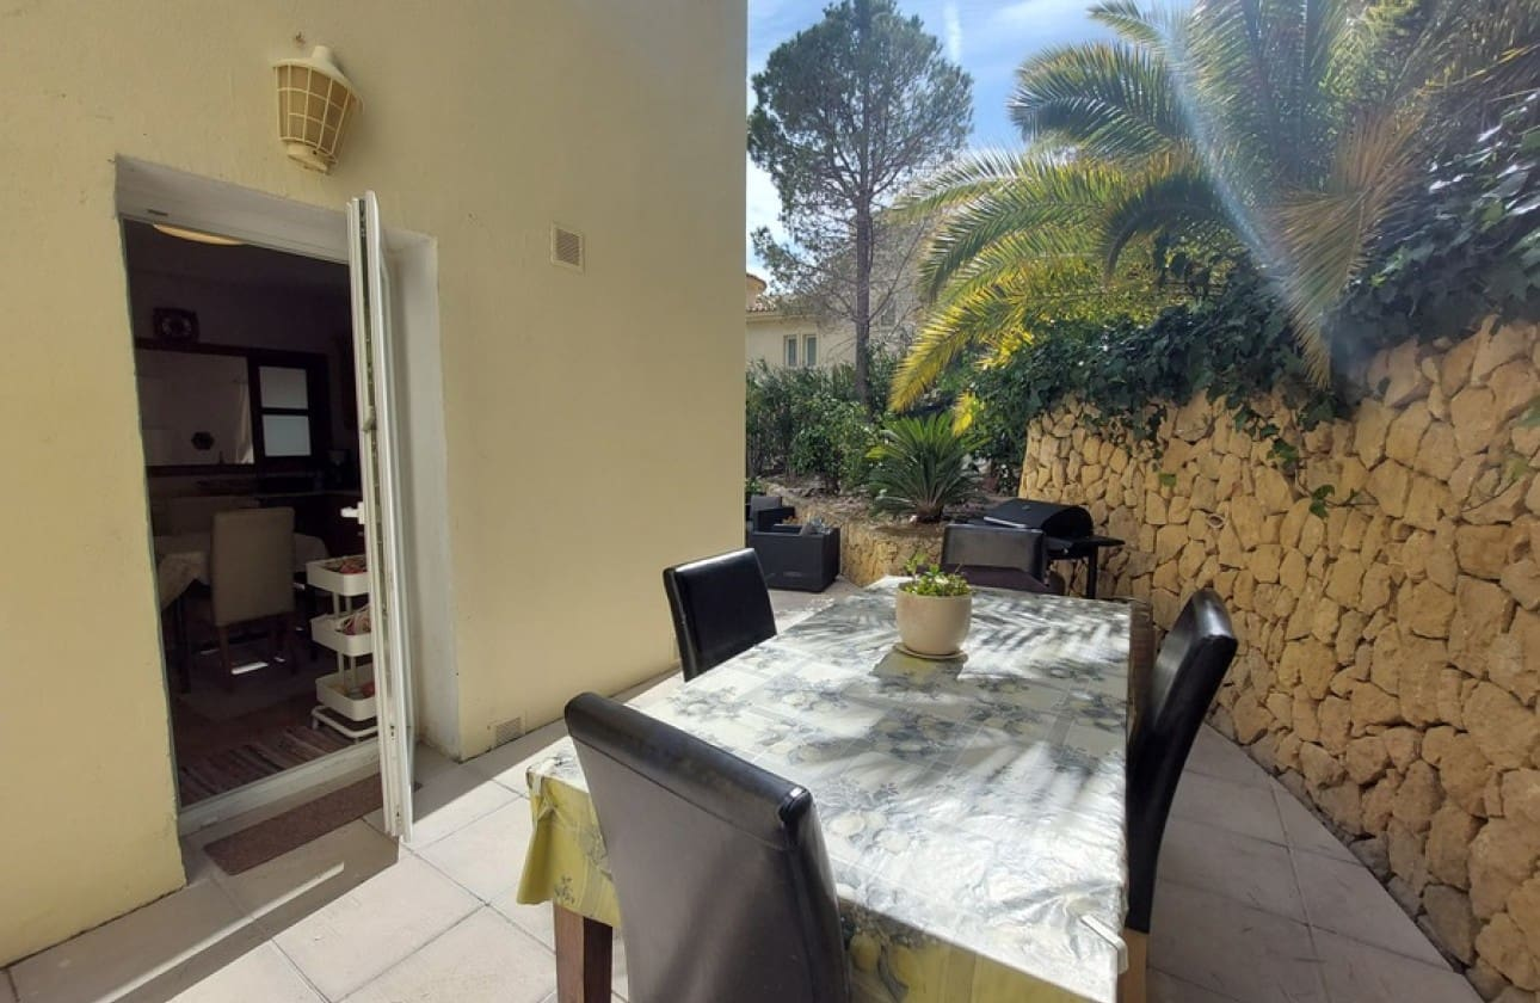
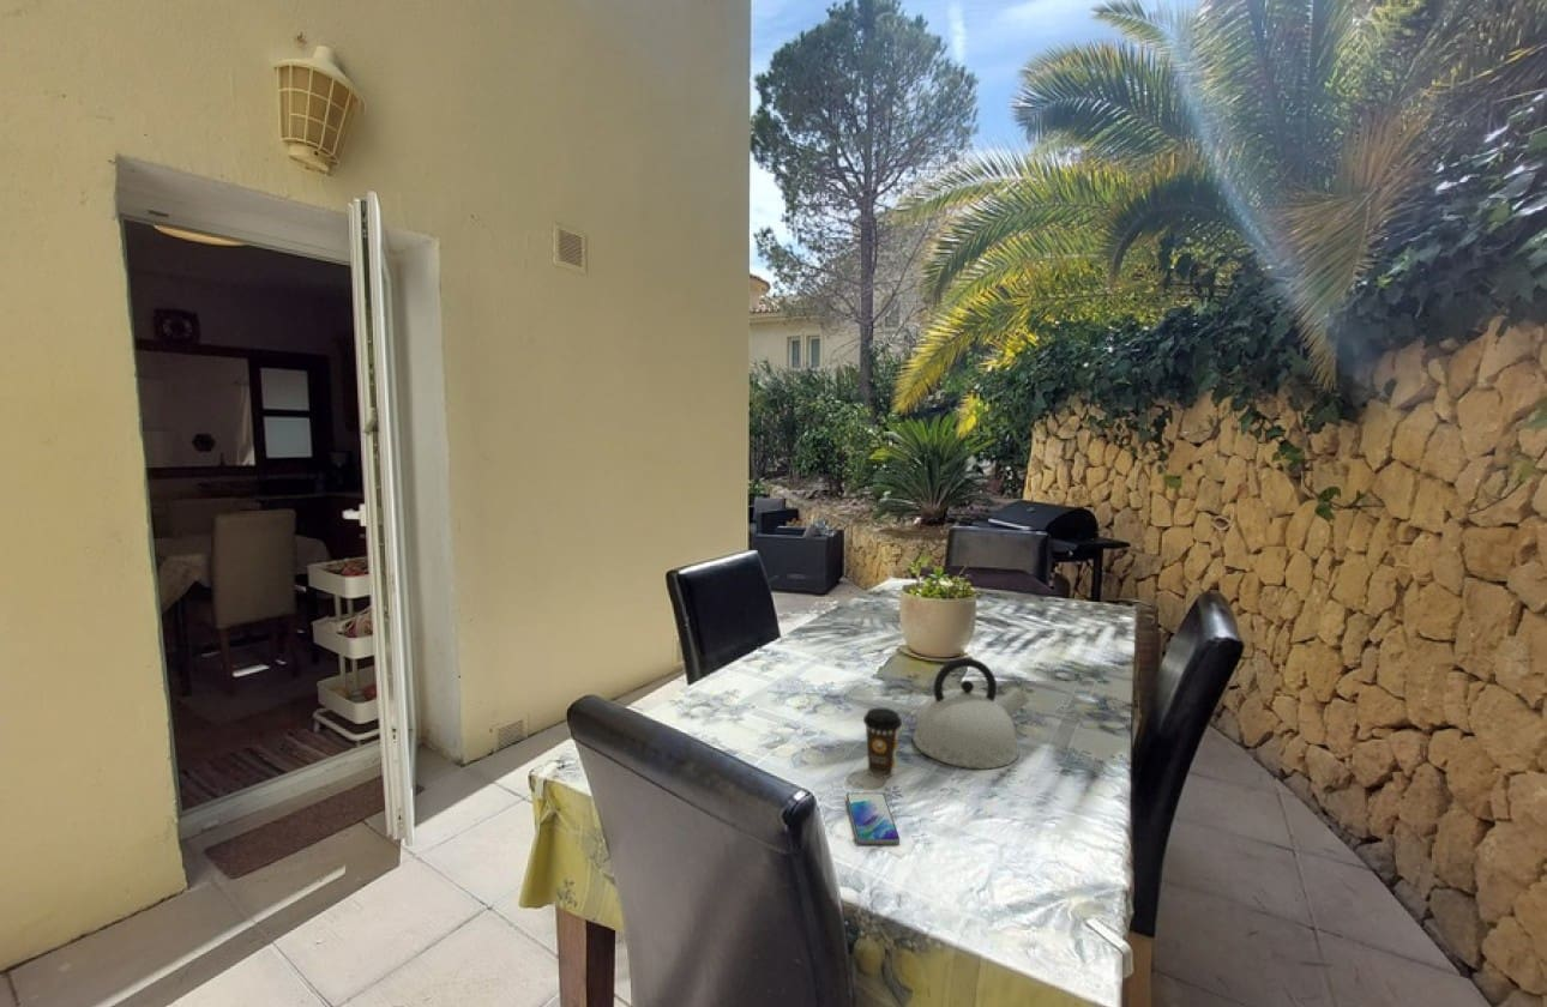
+ coffee cup [862,706,903,779]
+ kettle [911,657,1030,770]
+ smartphone [845,792,901,845]
